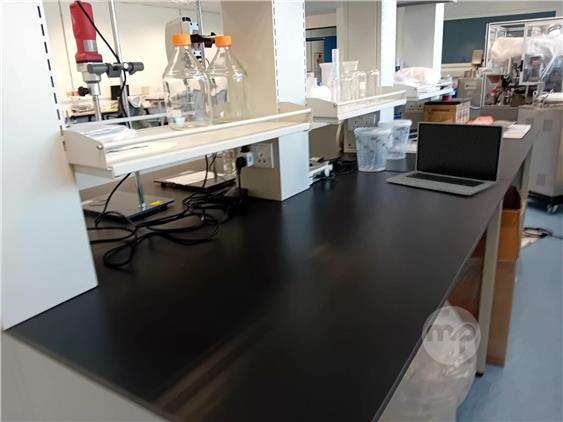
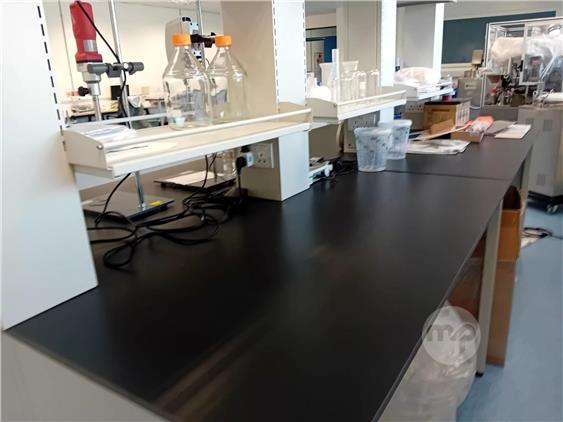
- laptop [385,121,505,196]
